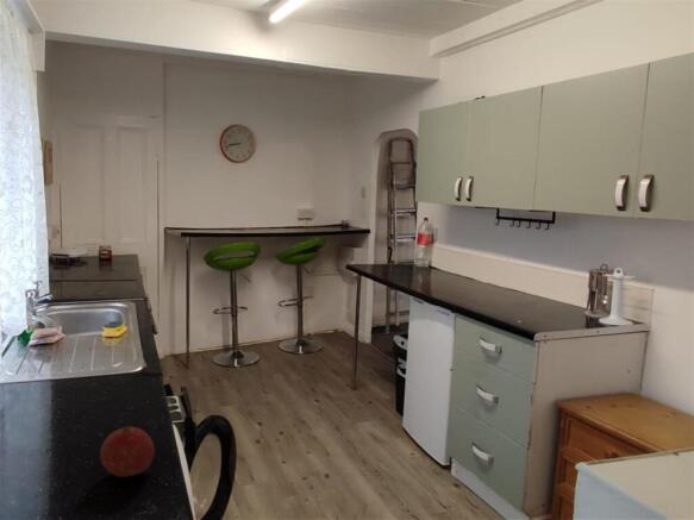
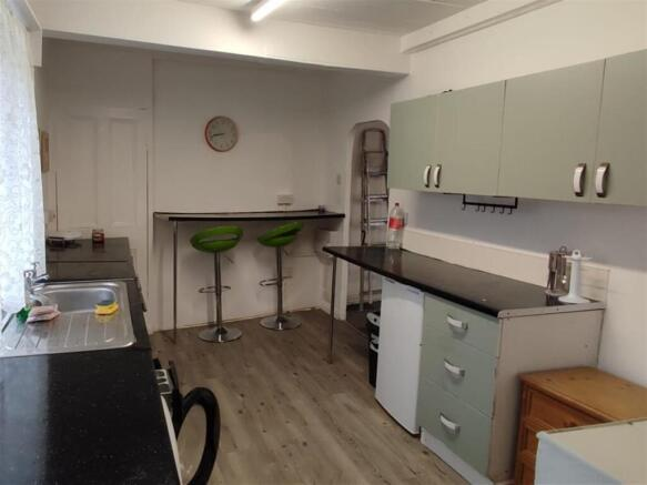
- fruit [99,425,156,478]
